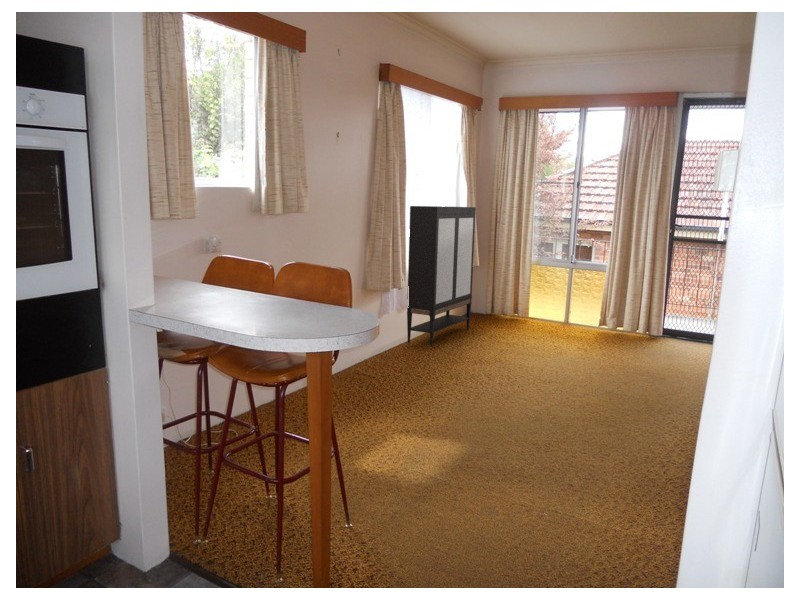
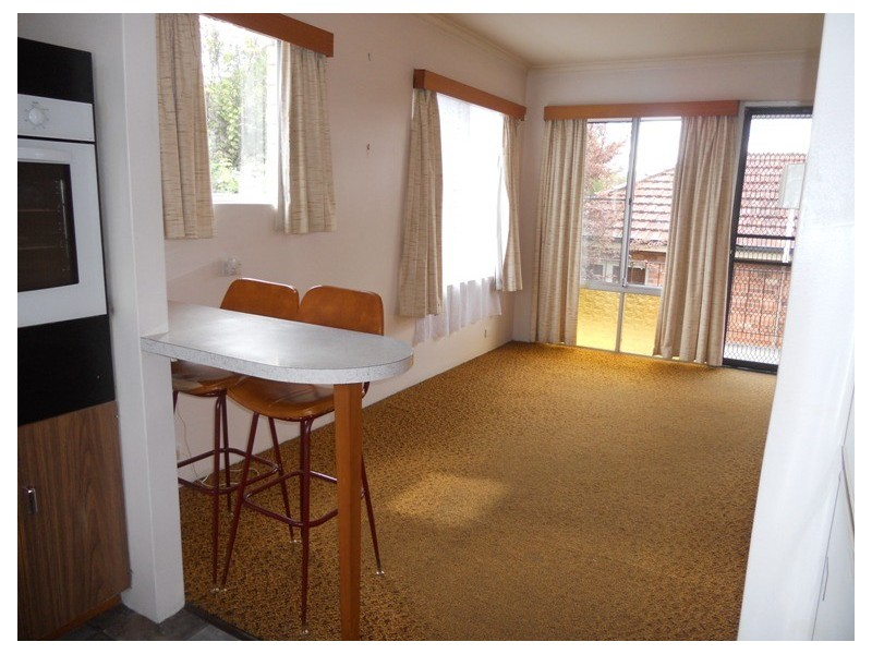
- storage cabinet [406,205,477,348]
